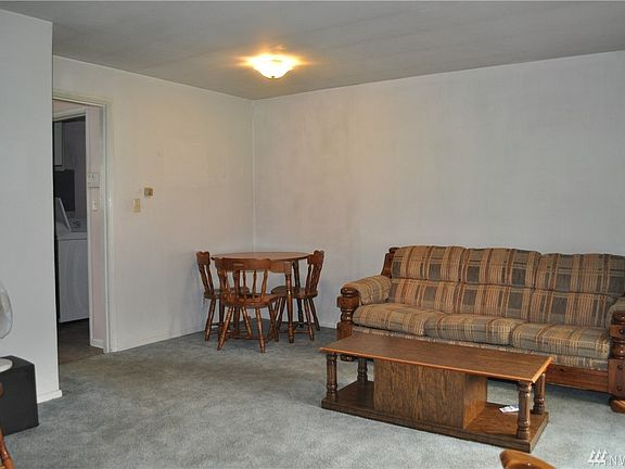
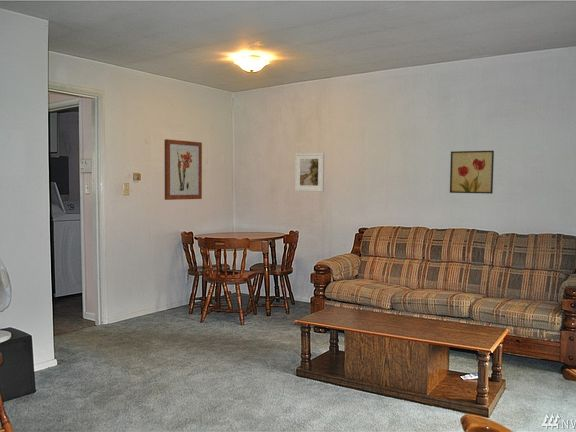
+ wall art [164,138,203,201]
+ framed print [294,152,325,193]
+ wall art [449,150,495,195]
